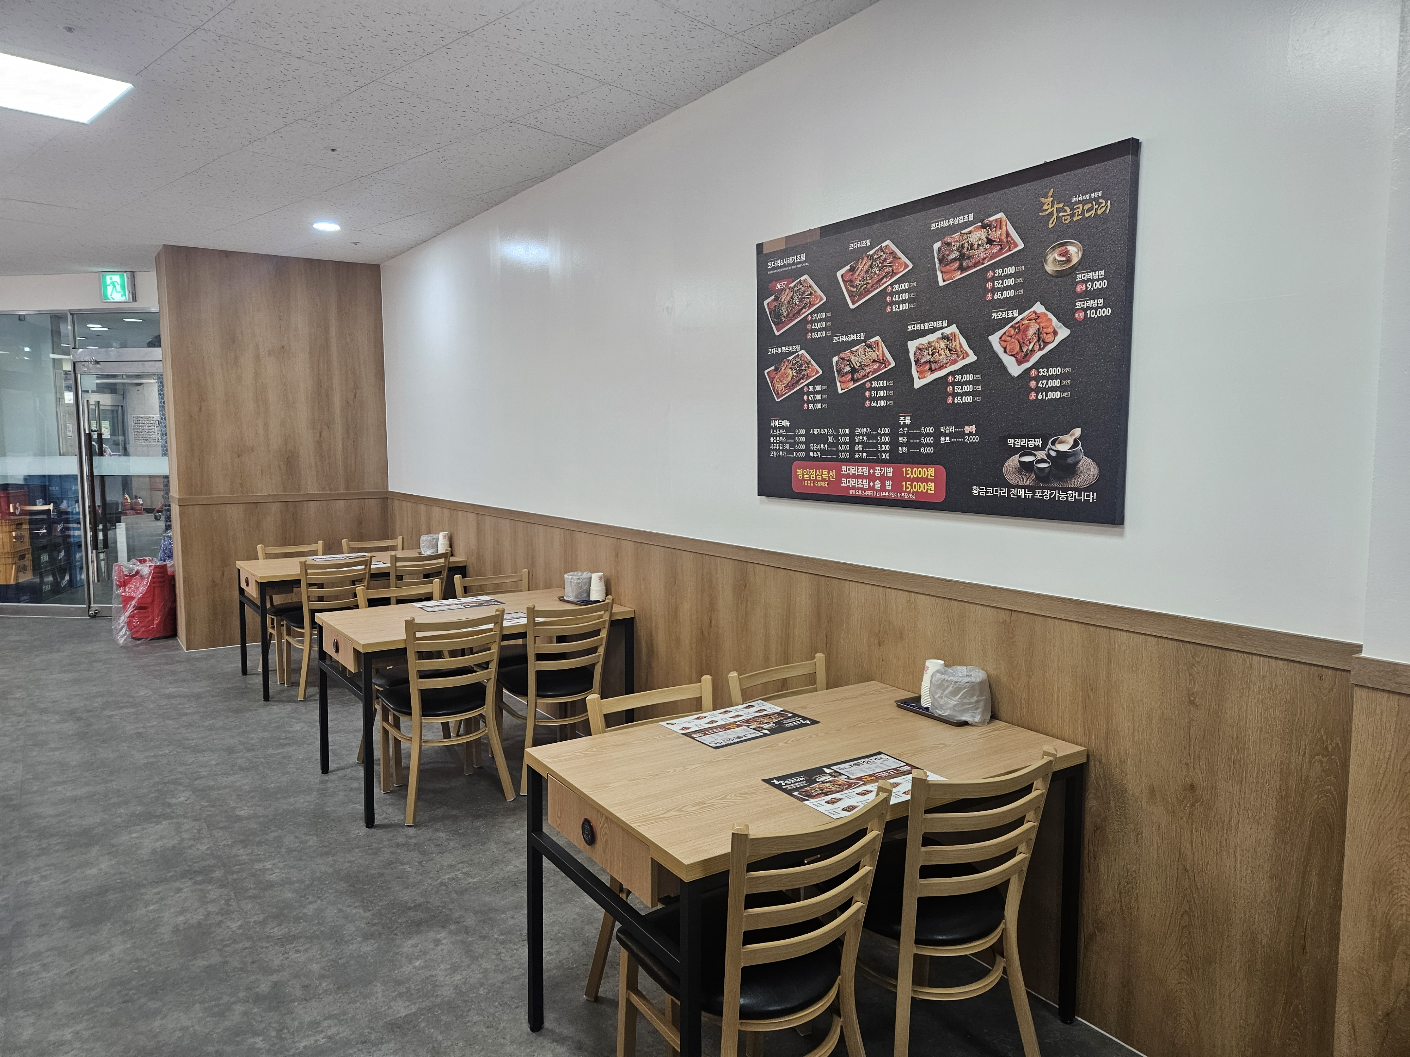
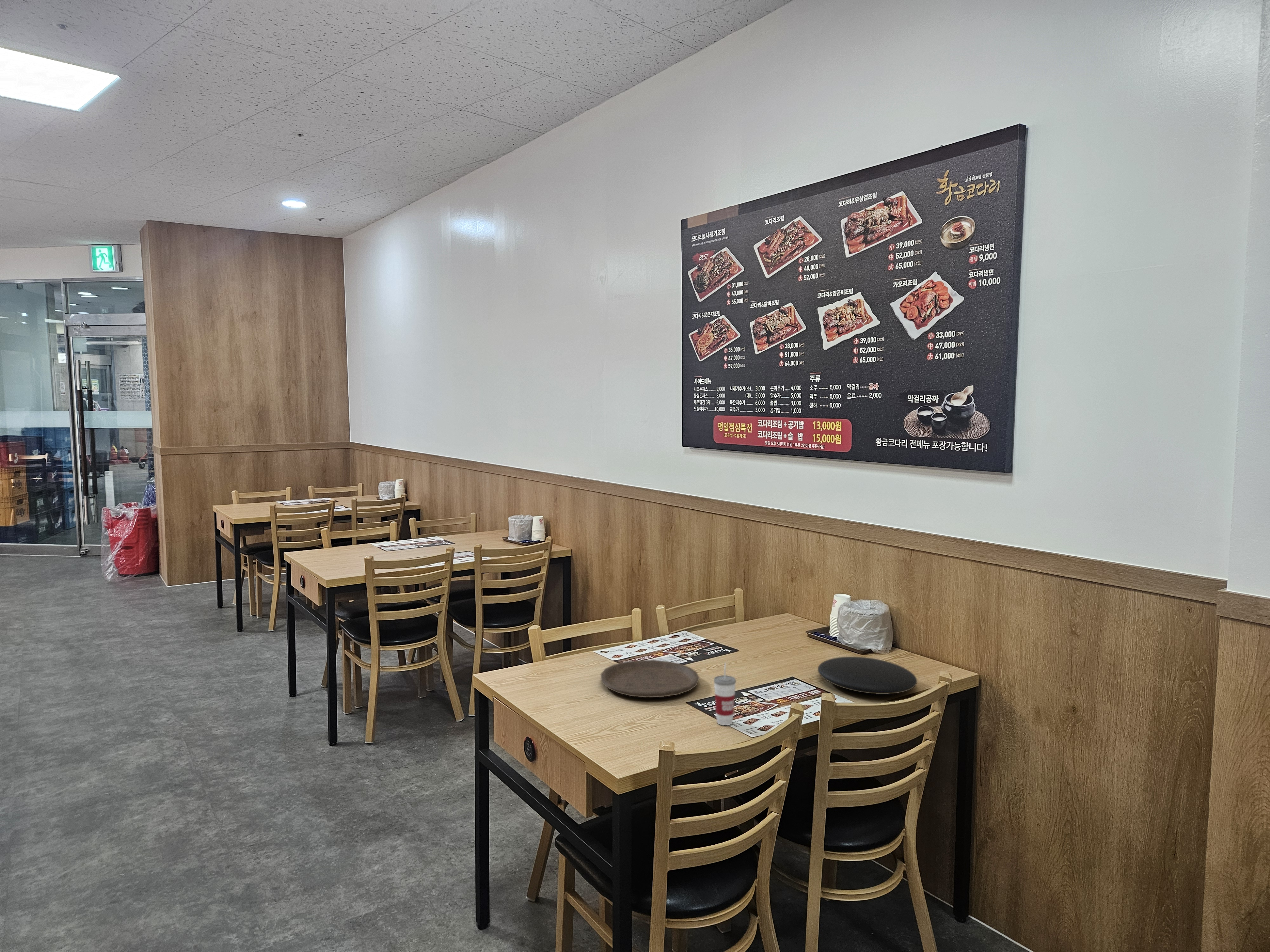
+ plate [817,656,918,694]
+ cup [713,662,736,726]
+ plate [600,659,700,698]
